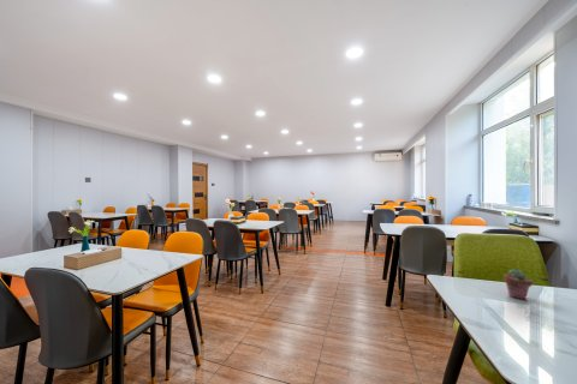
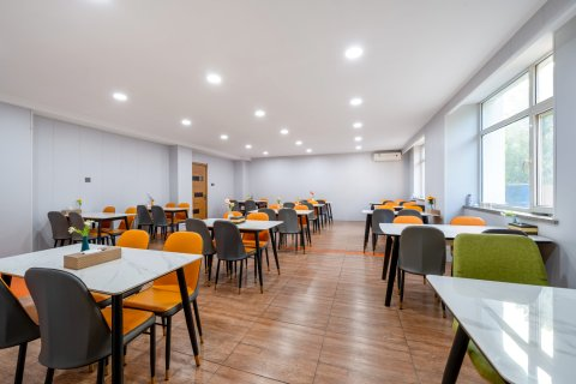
- potted succulent [502,268,534,300]
